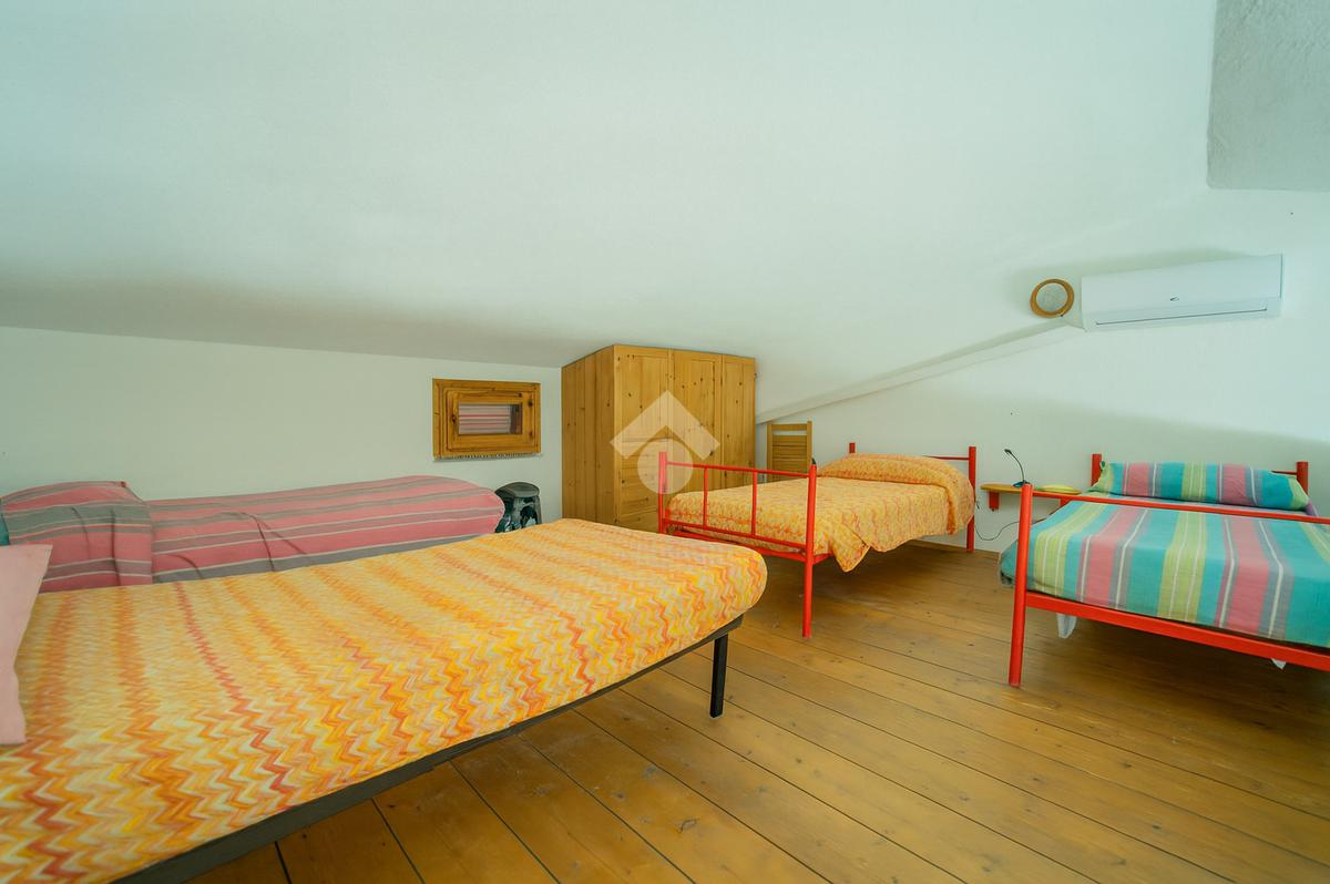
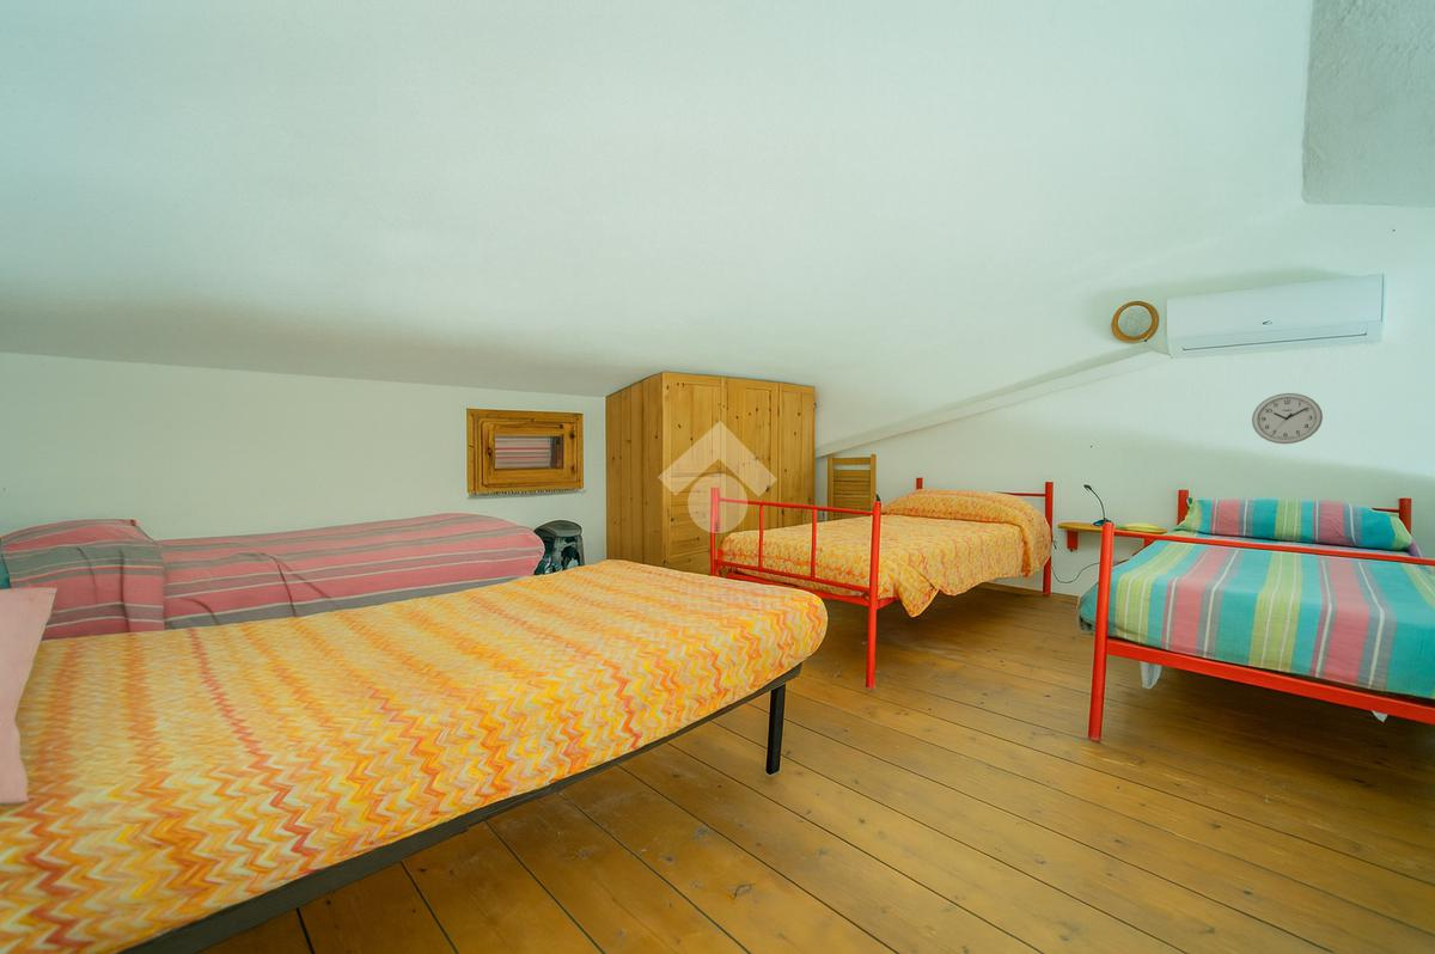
+ wall clock [1251,392,1324,445]
